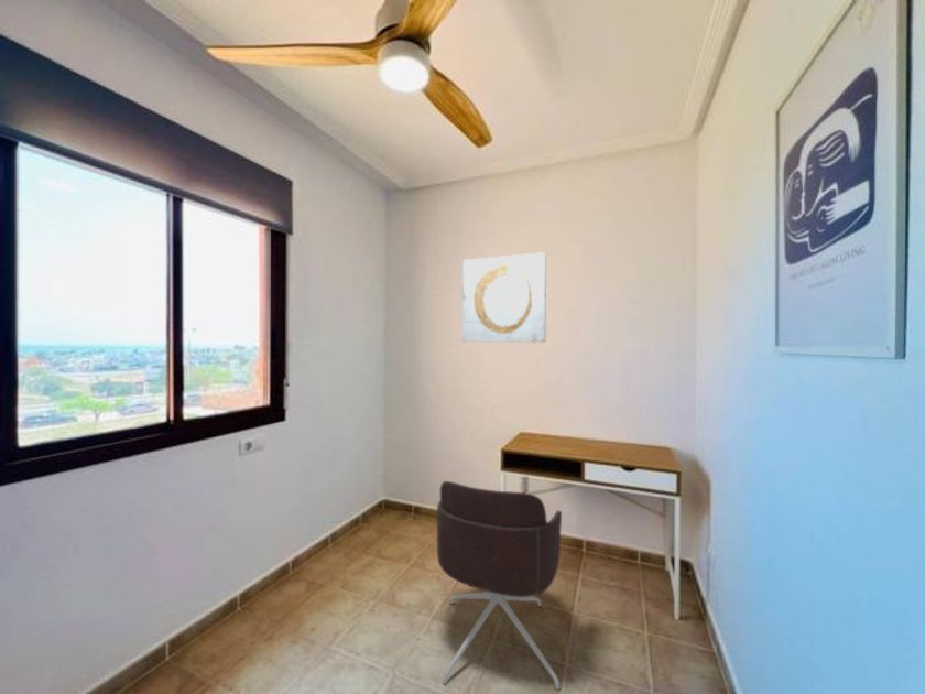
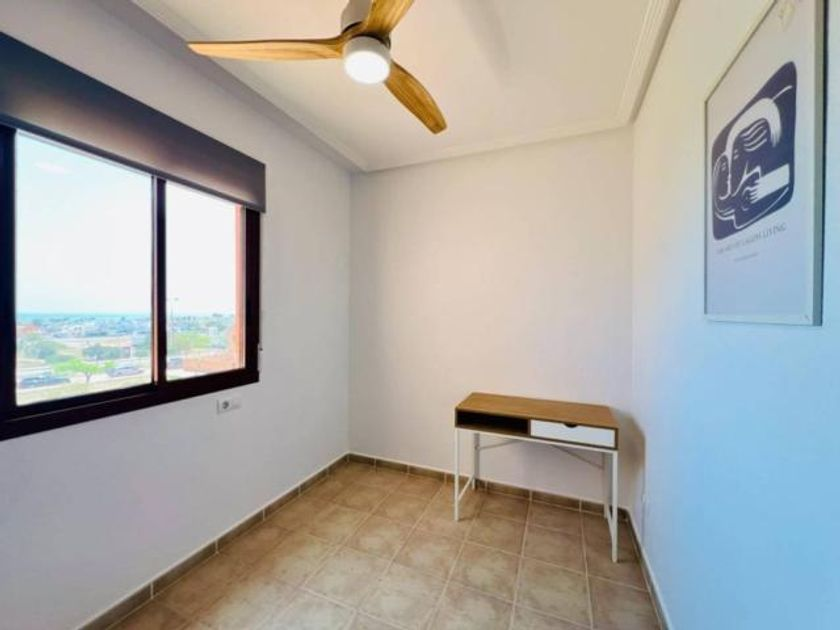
- office chair [436,480,563,692]
- wall art [461,251,547,344]
